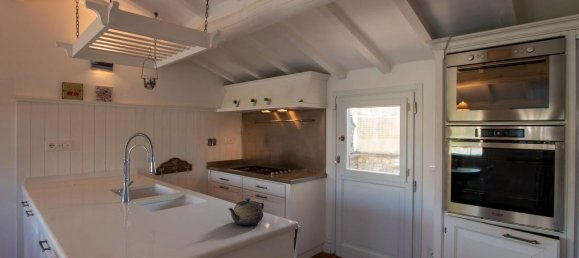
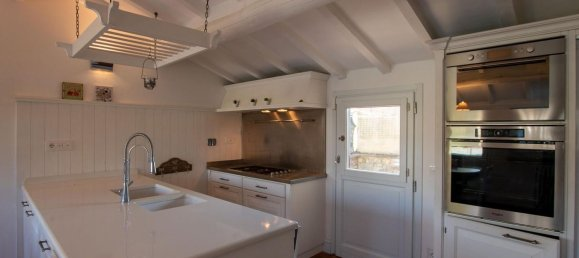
- teapot [227,197,265,227]
